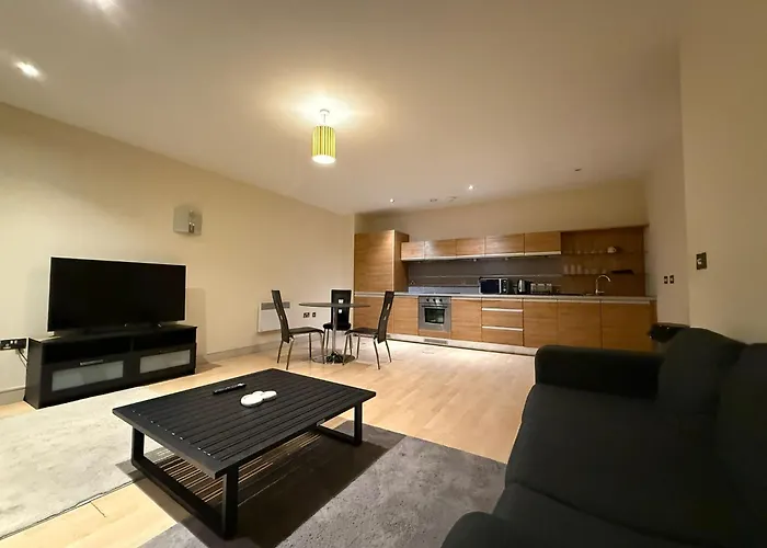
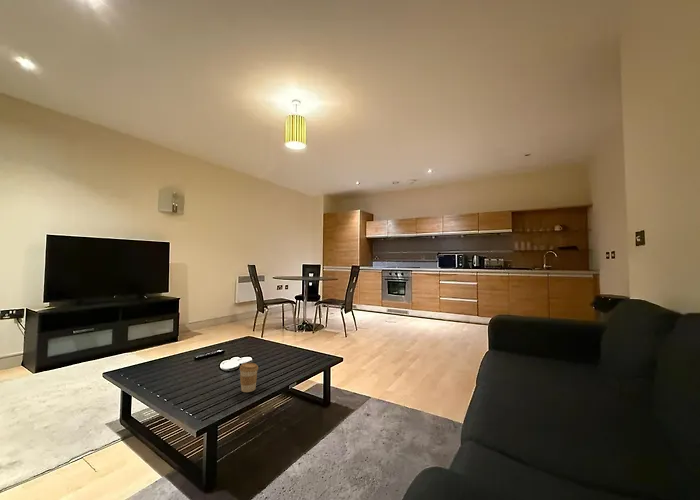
+ coffee cup [239,362,259,393]
